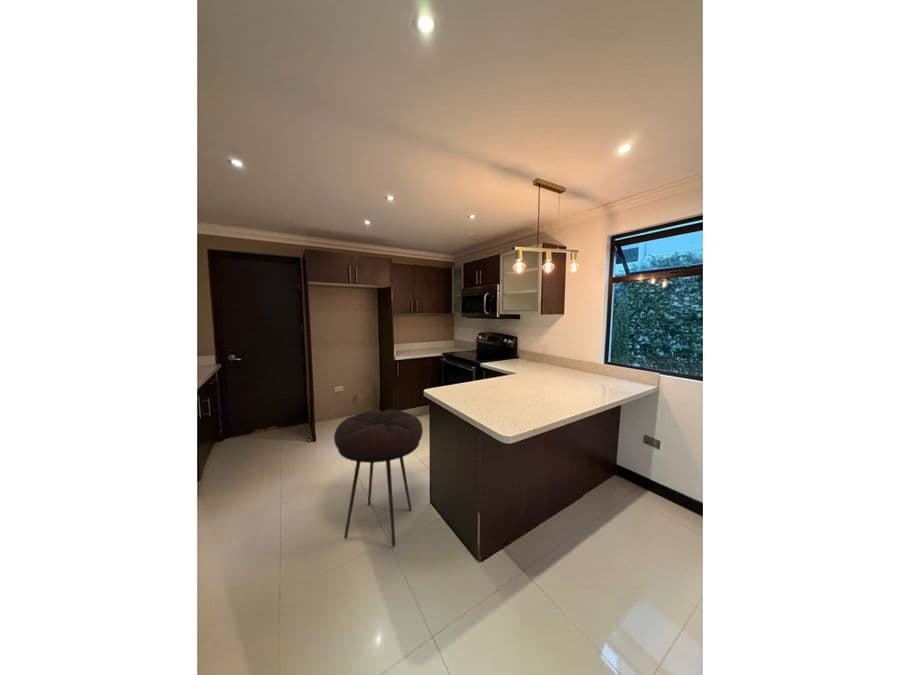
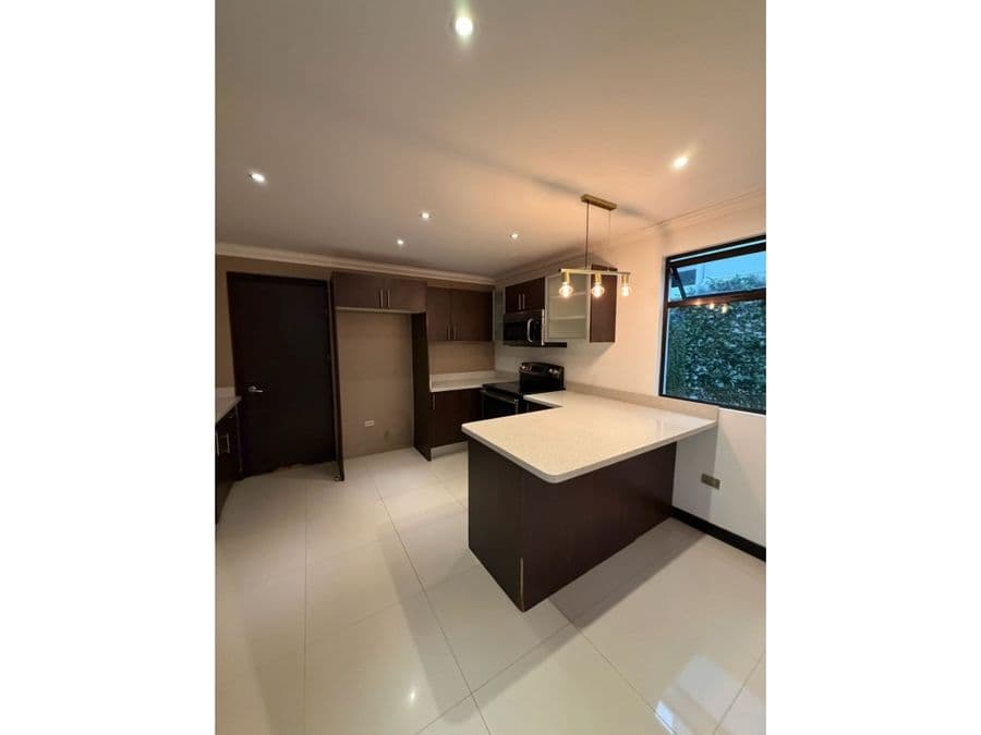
- stool [333,409,424,547]
